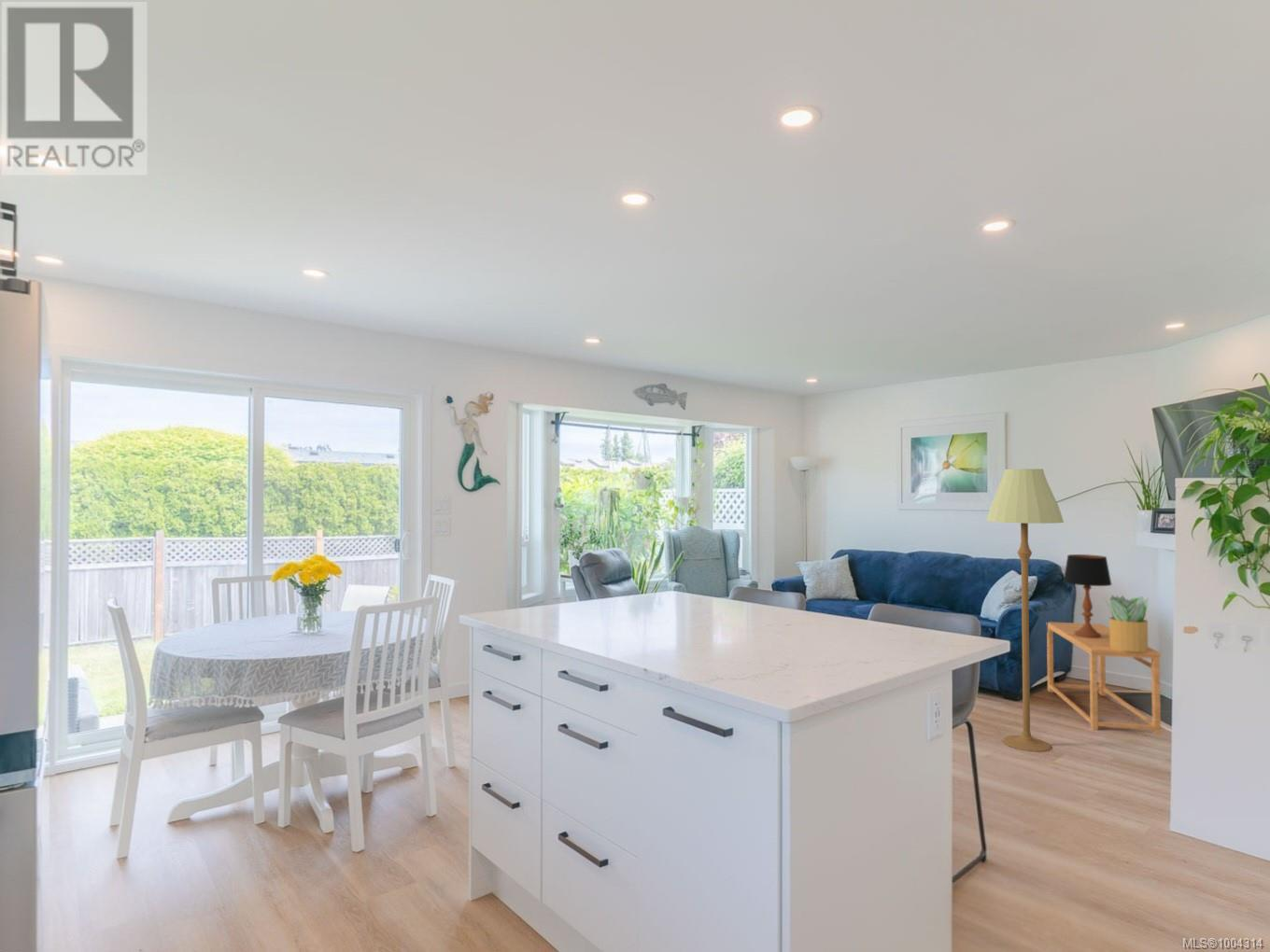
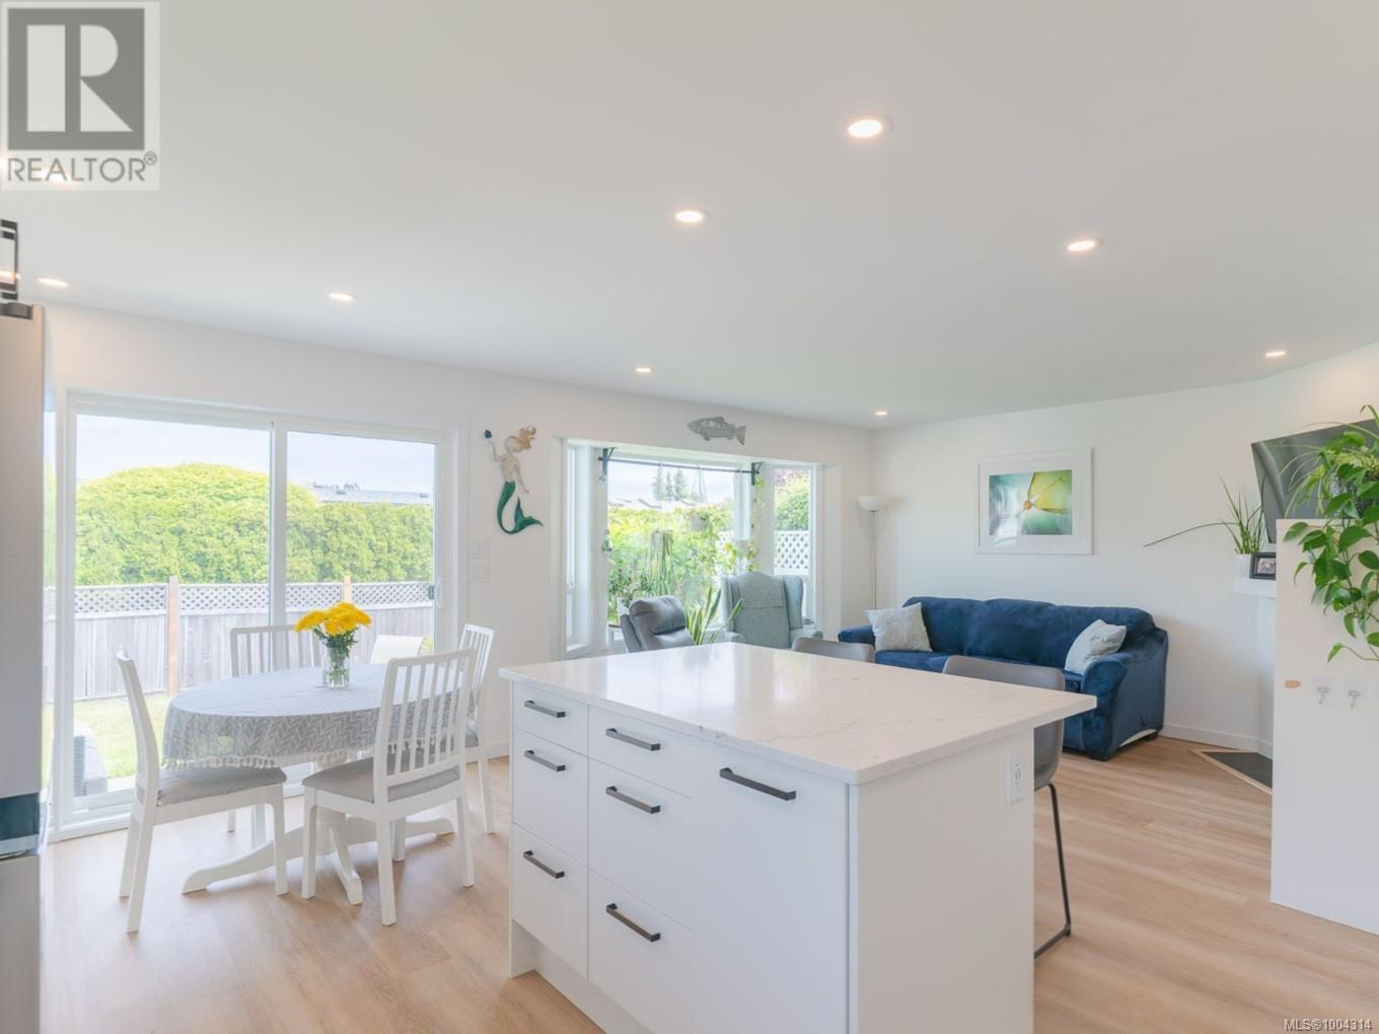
- potted plant [1101,595,1150,652]
- floor lamp [985,469,1065,753]
- table lamp [1063,553,1113,638]
- side table [1046,621,1162,735]
